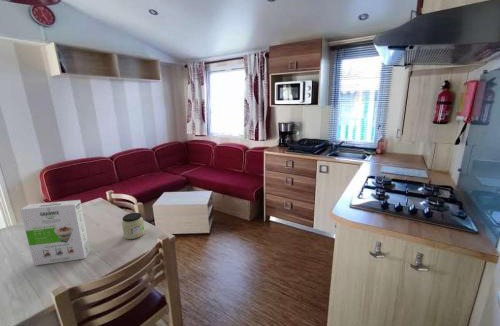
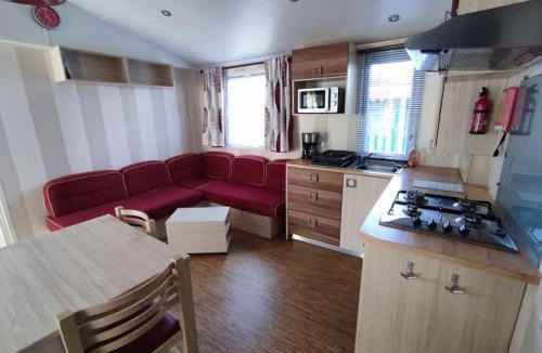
- cereal box [19,199,91,266]
- jar [121,212,145,240]
